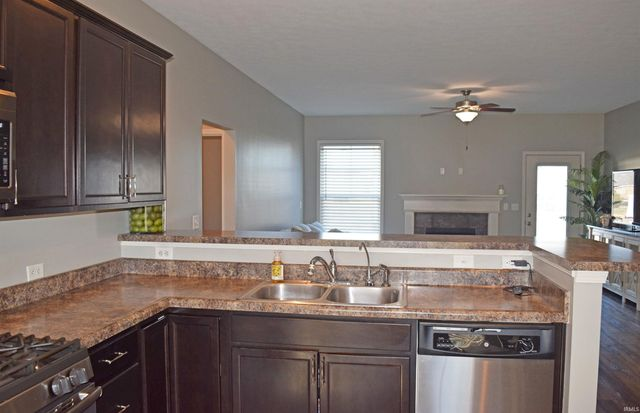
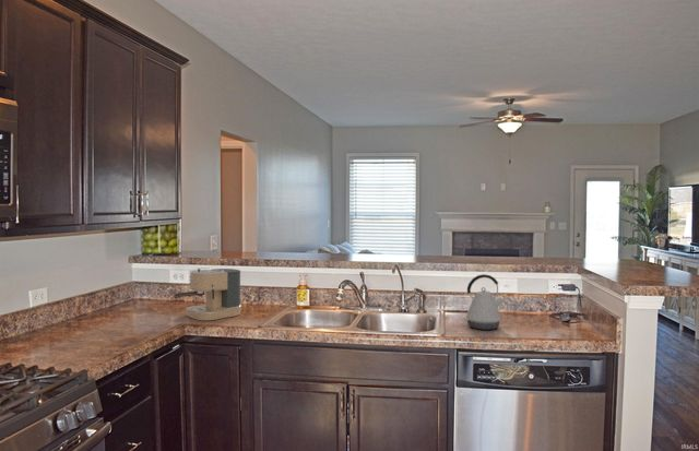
+ kettle [463,273,505,331]
+ coffee maker [173,266,242,321]
